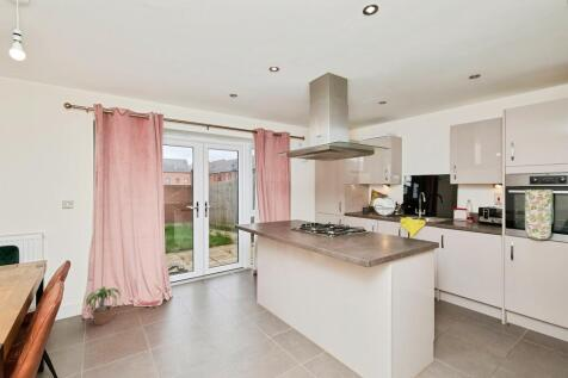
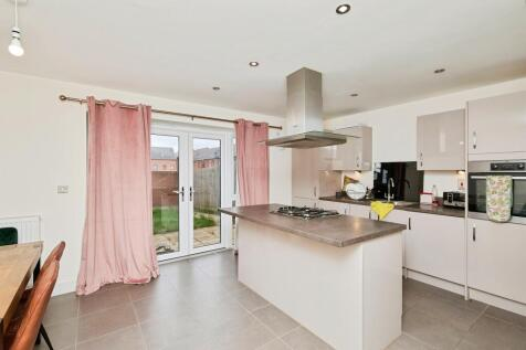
- potted plant [85,285,125,327]
